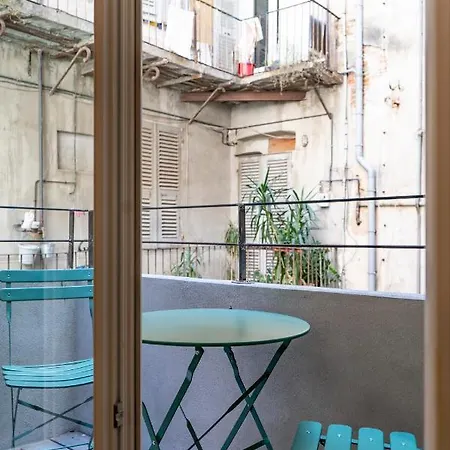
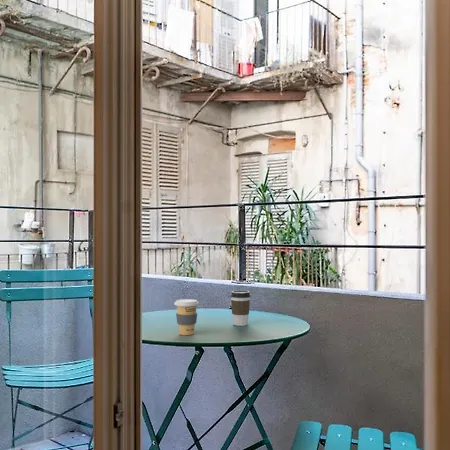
+ coffee cup [230,290,251,327]
+ coffee cup [173,298,200,336]
